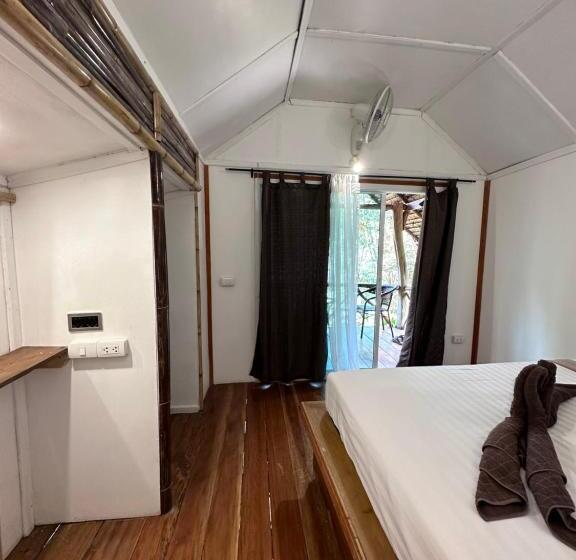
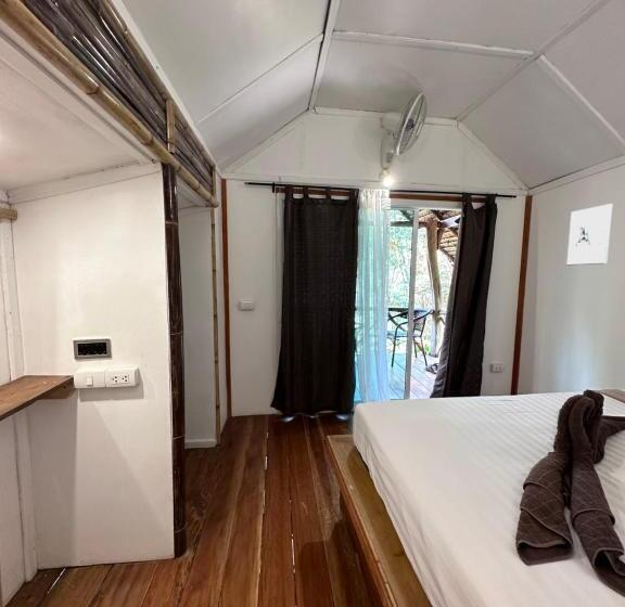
+ wall sculpture [565,203,614,267]
